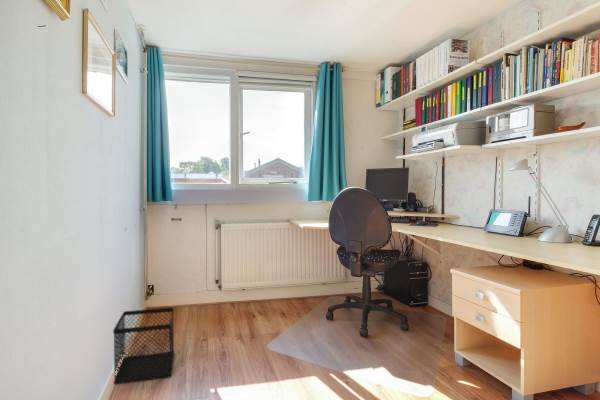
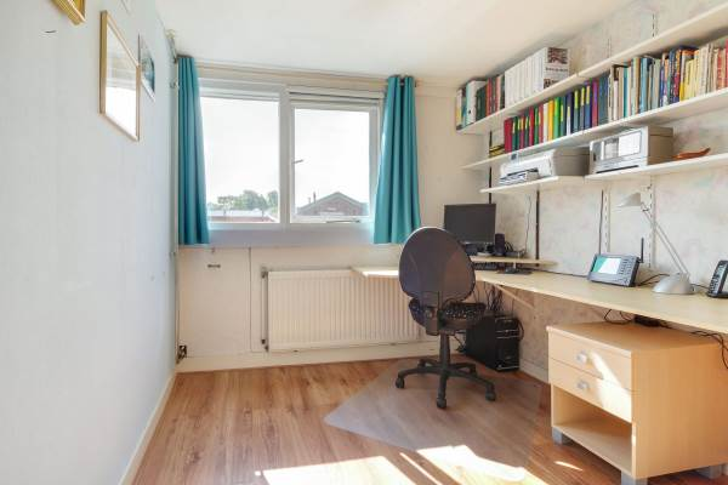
- wastebasket [112,307,175,386]
